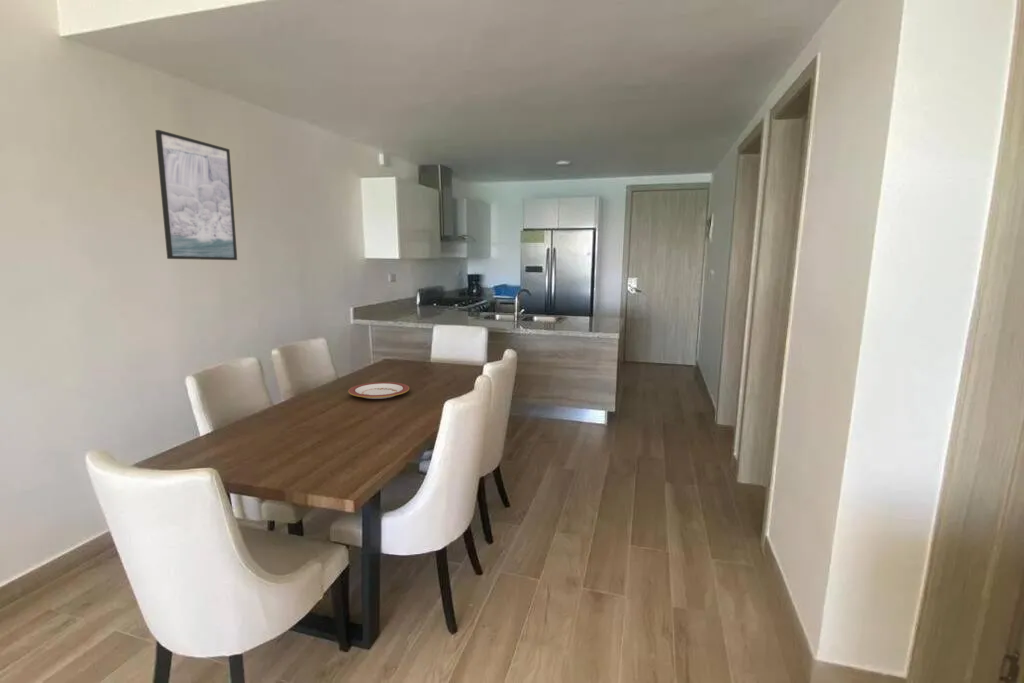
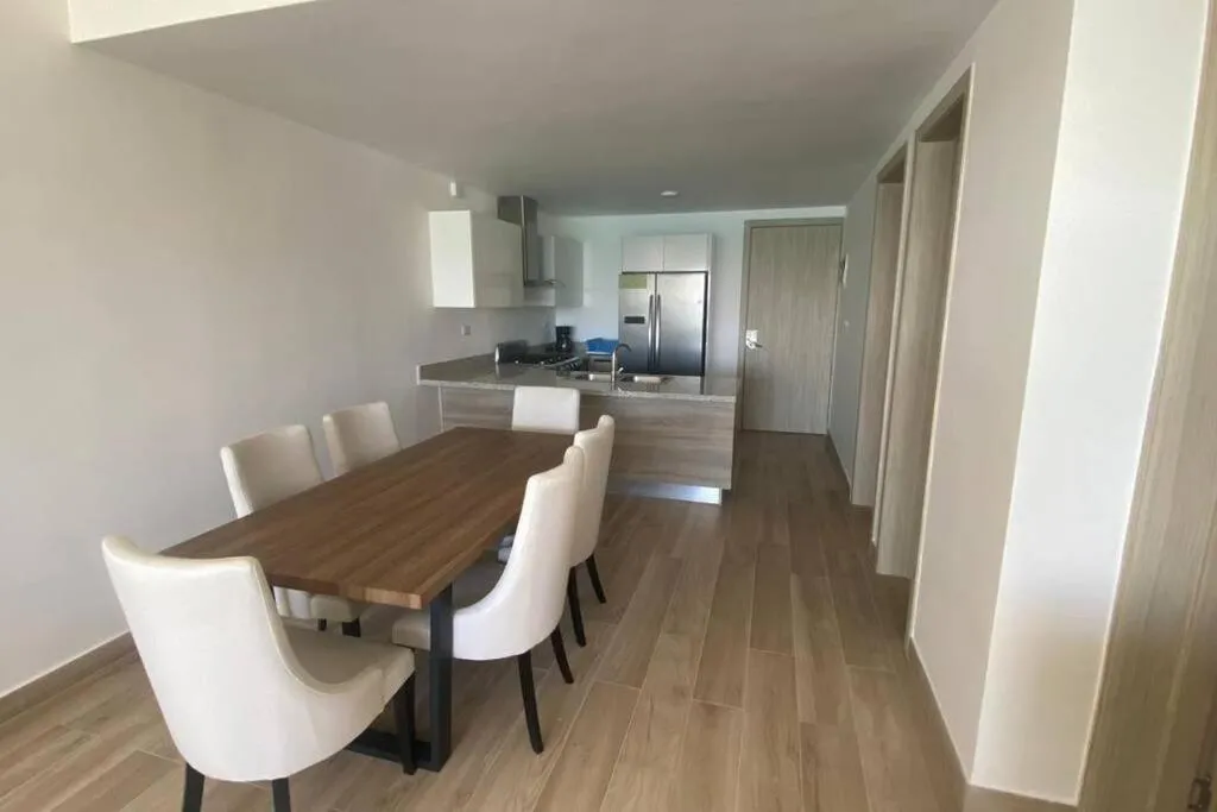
- plate [347,381,410,400]
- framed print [154,129,238,261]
